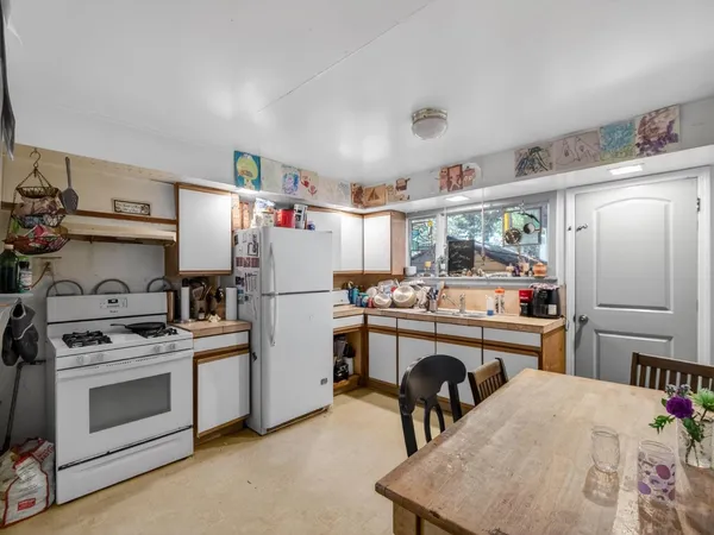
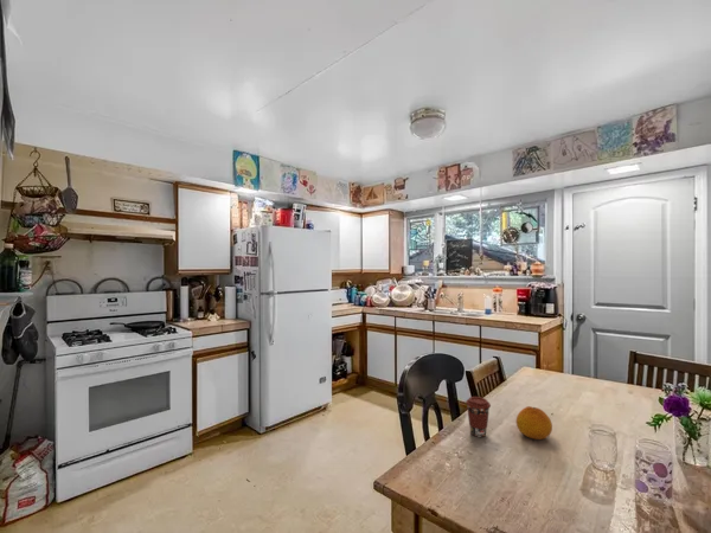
+ coffee cup [465,396,492,438]
+ fruit [515,405,553,441]
